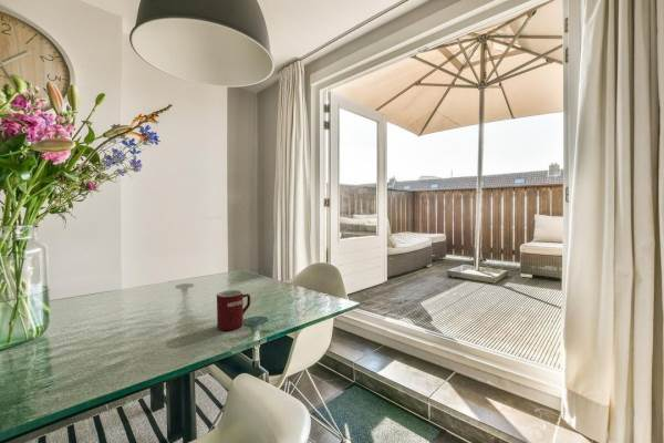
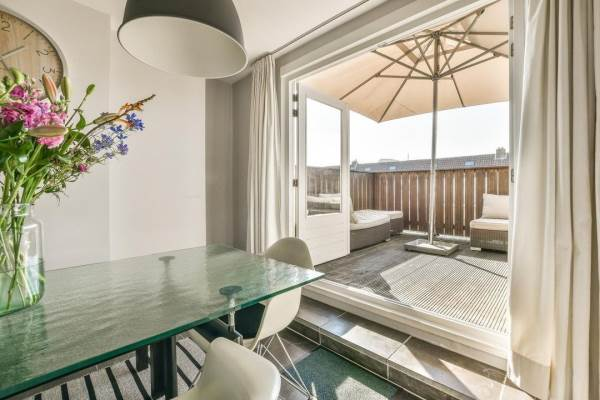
- mug [216,289,251,331]
